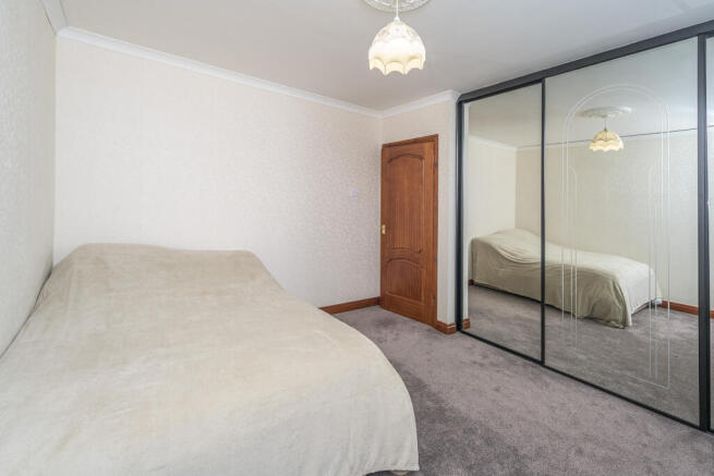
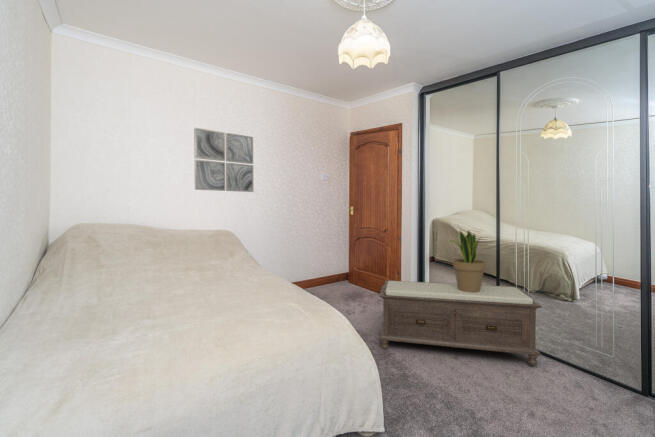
+ wall art [193,127,254,193]
+ potted plant [448,229,487,293]
+ bench [379,279,543,366]
